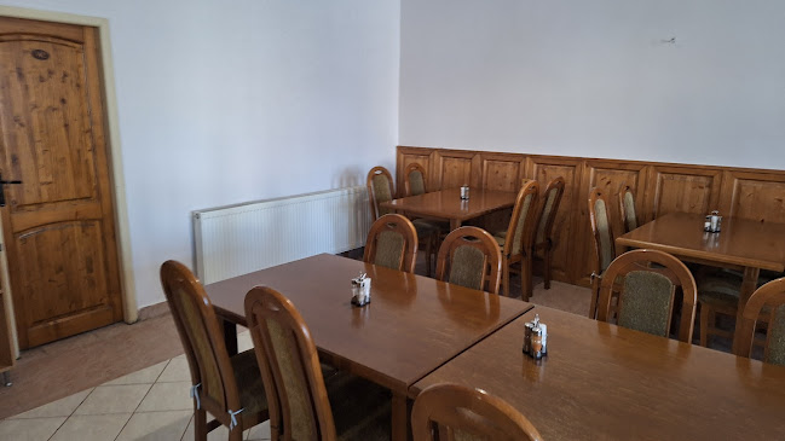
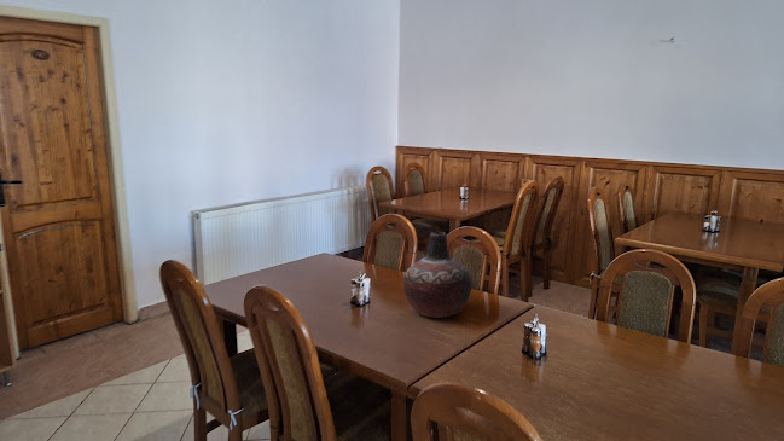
+ vase [402,231,474,319]
